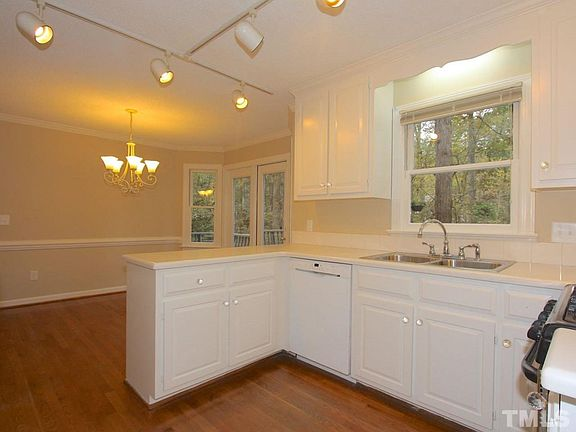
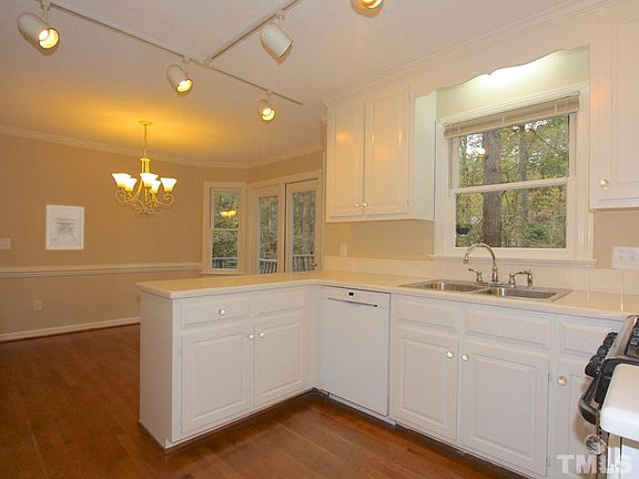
+ wall art [44,204,85,251]
